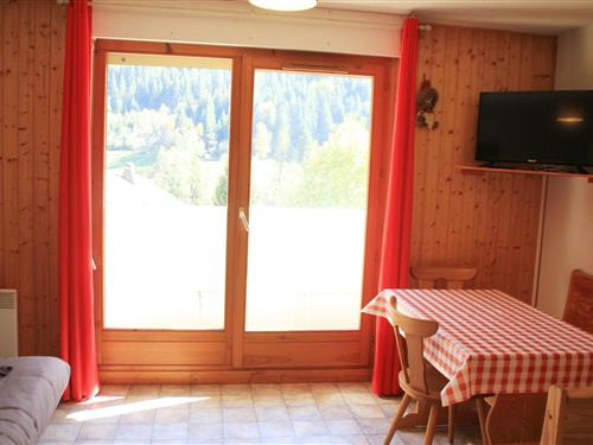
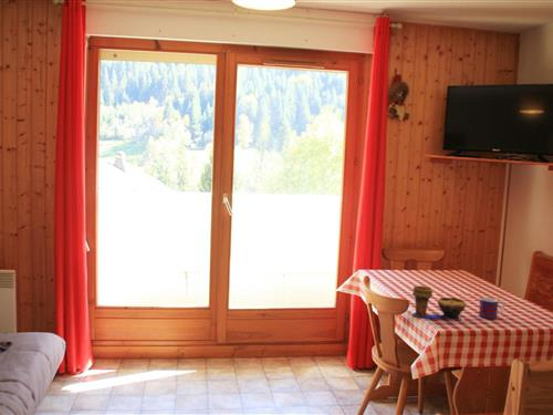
+ decorative bowl [411,284,467,320]
+ mug [478,297,505,320]
